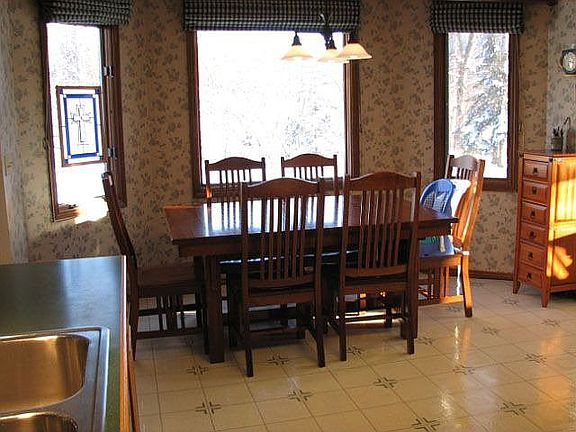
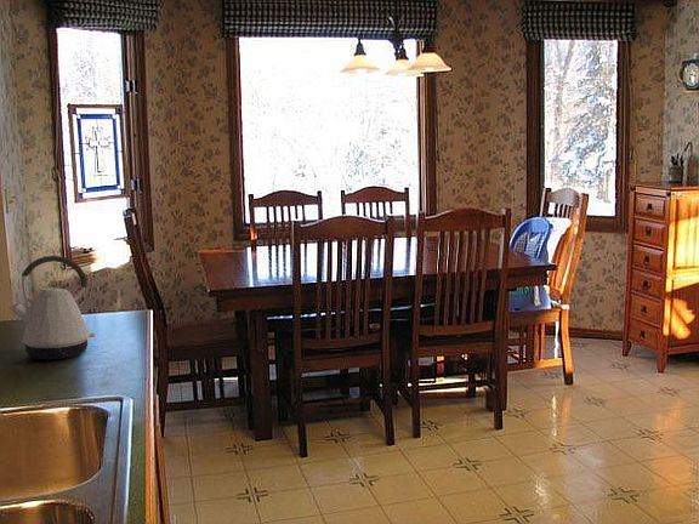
+ kettle [8,255,96,360]
